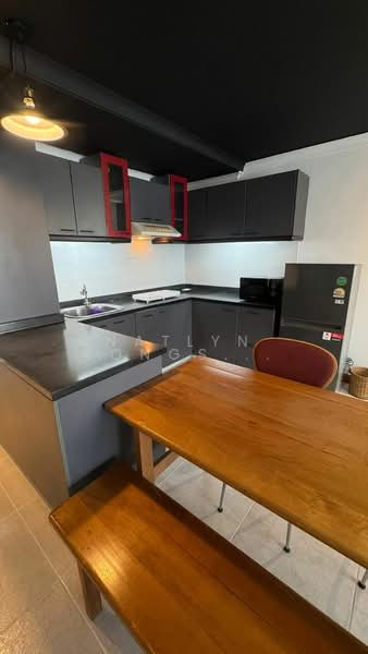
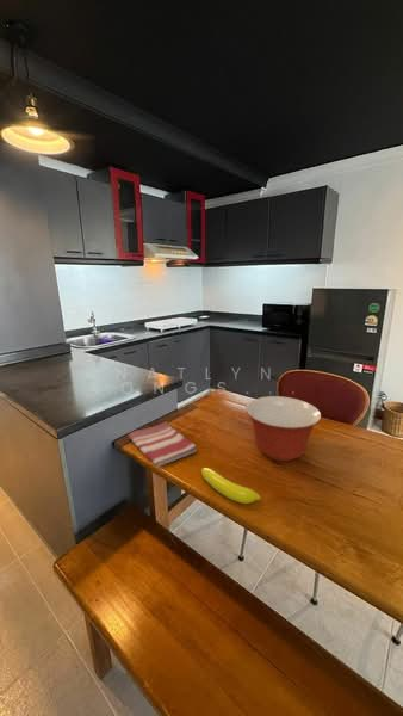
+ banana [200,467,261,505]
+ dish towel [126,421,198,468]
+ mixing bowl [244,395,322,462]
